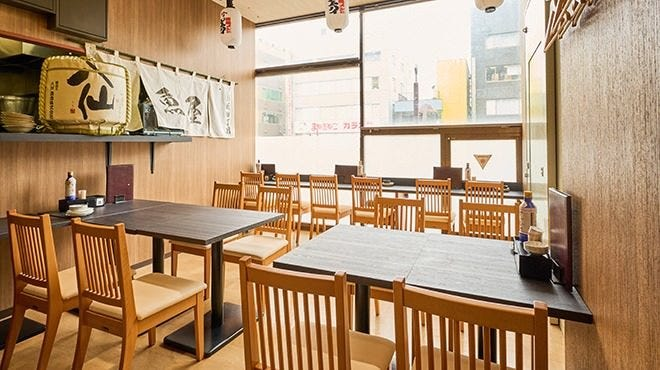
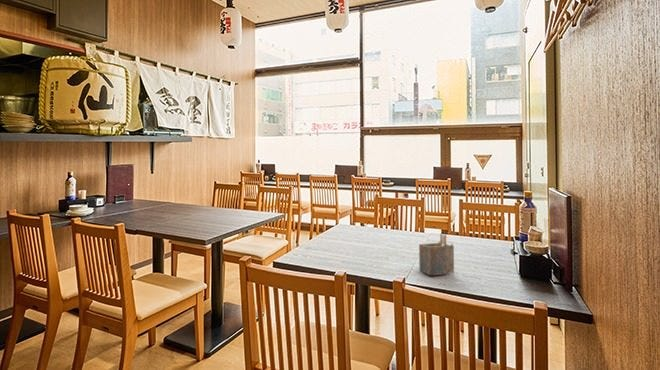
+ napkin holder [418,233,455,276]
